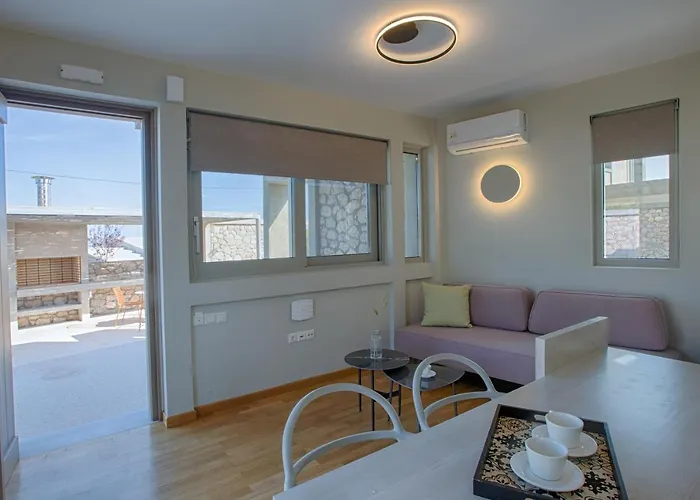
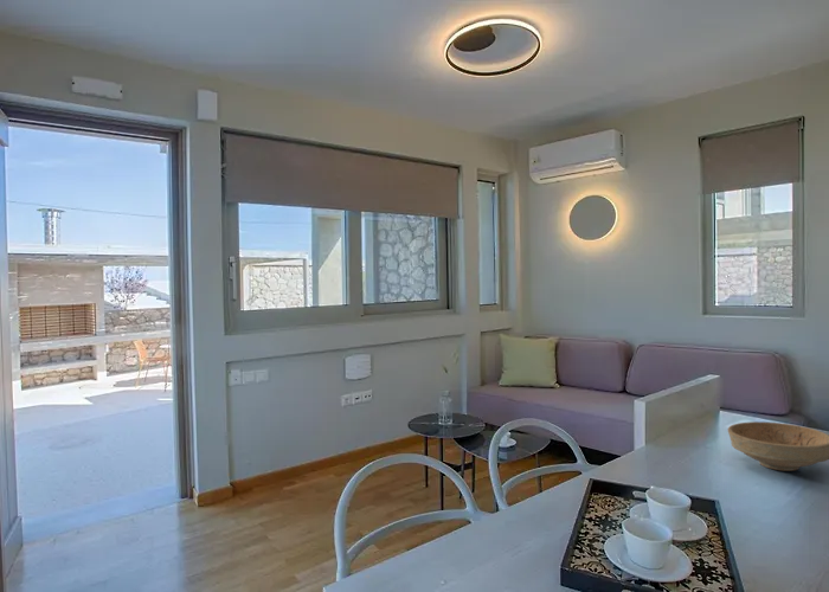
+ bowl [727,420,829,472]
